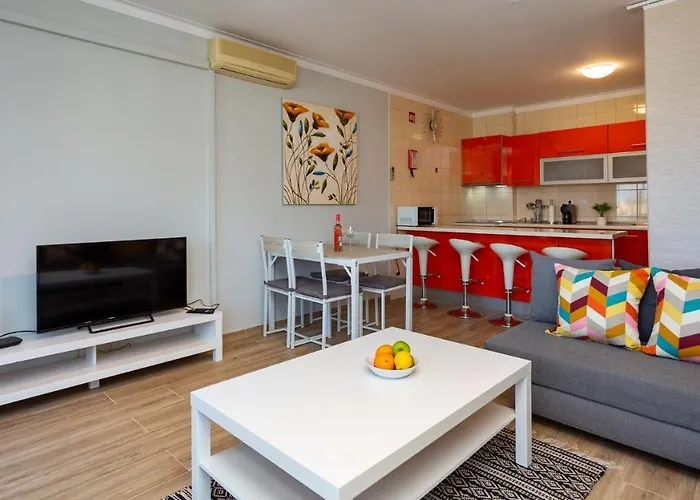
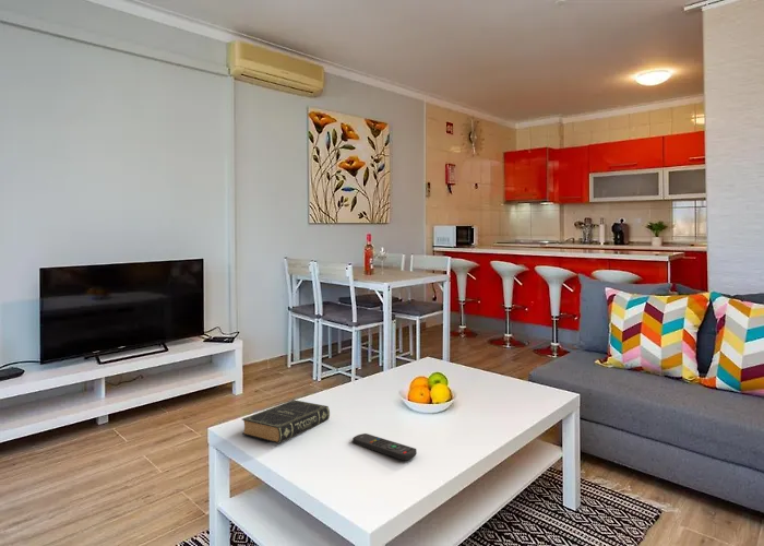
+ book [241,399,331,444]
+ remote control [351,432,418,461]
